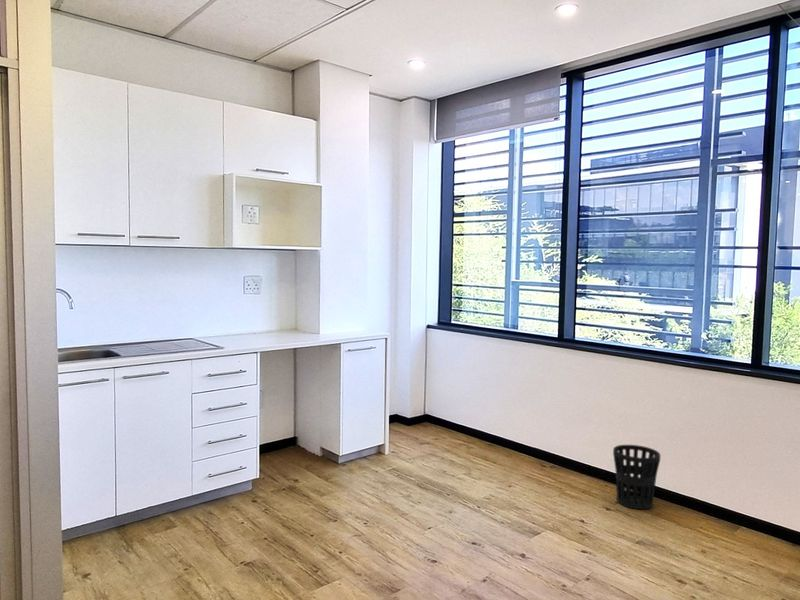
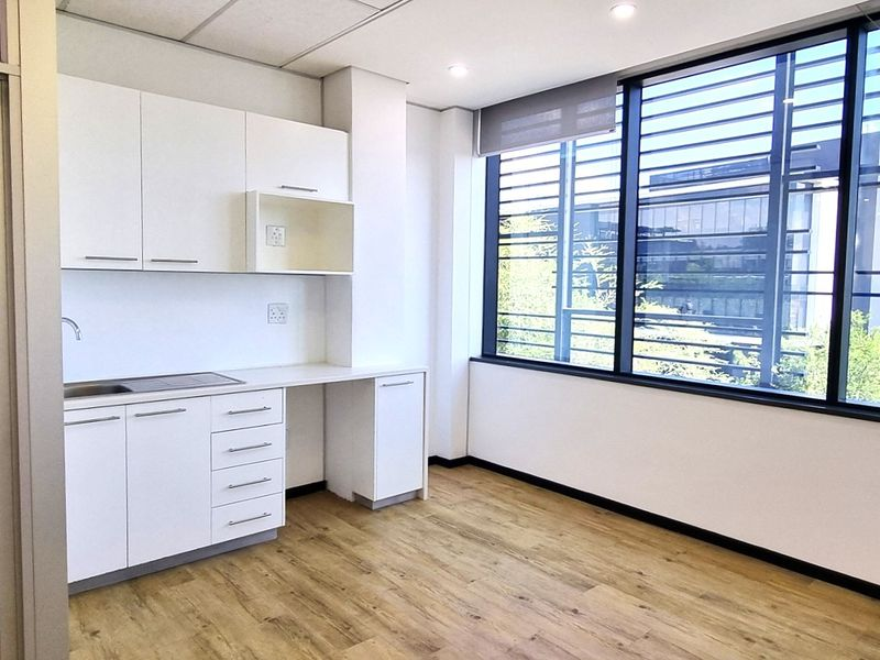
- wastebasket [612,444,661,510]
